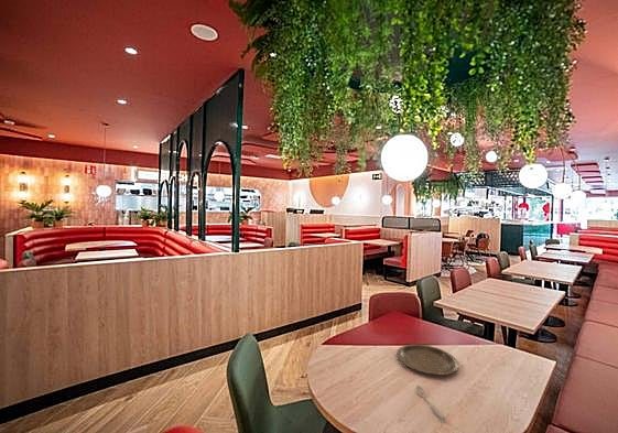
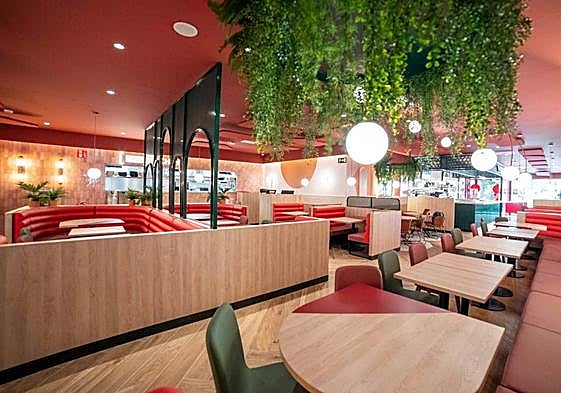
- plate [395,344,460,376]
- spoon [415,385,446,421]
